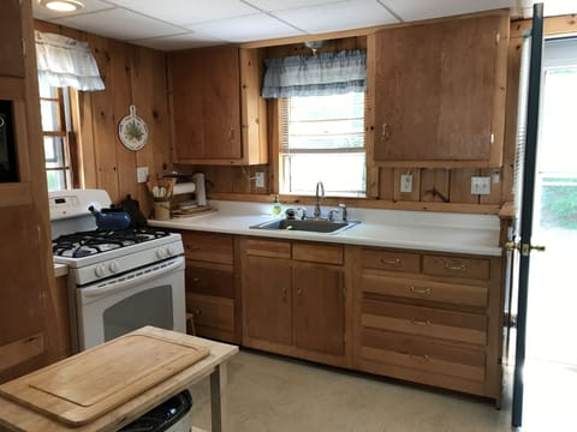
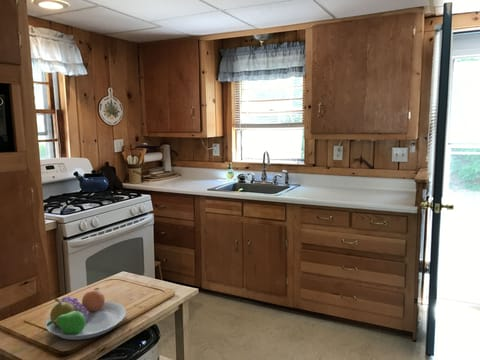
+ fruit bowl [45,287,127,341]
